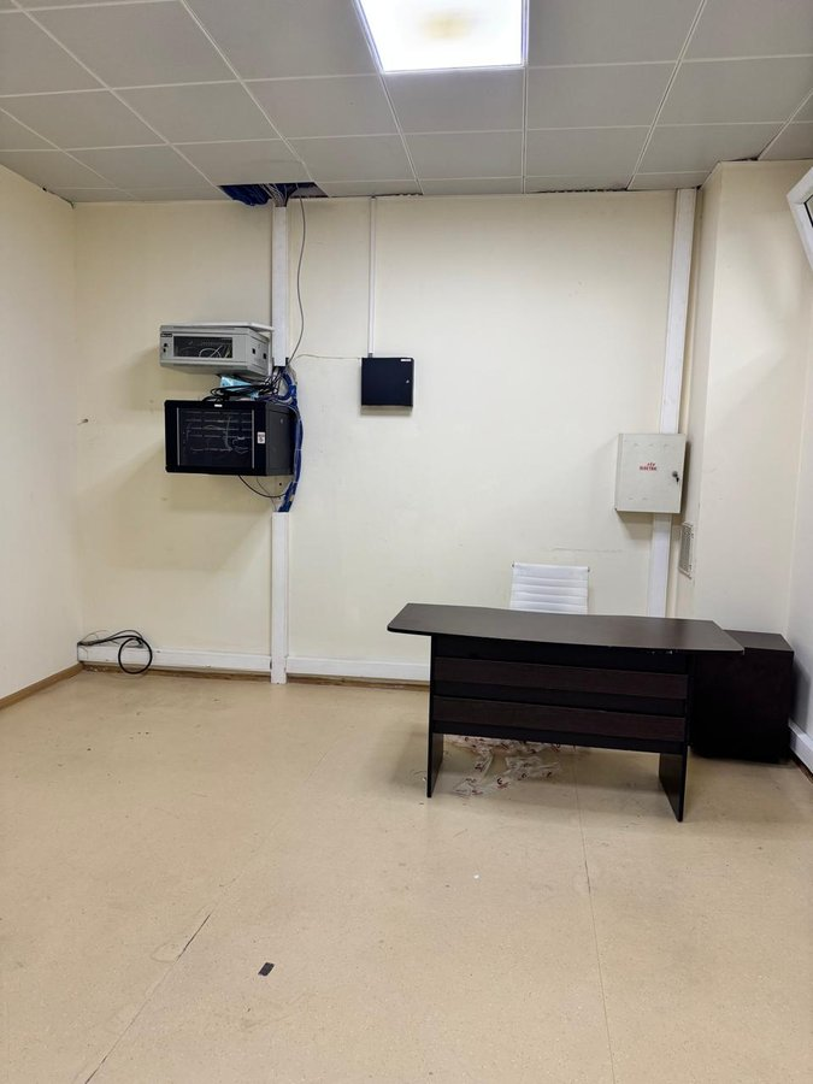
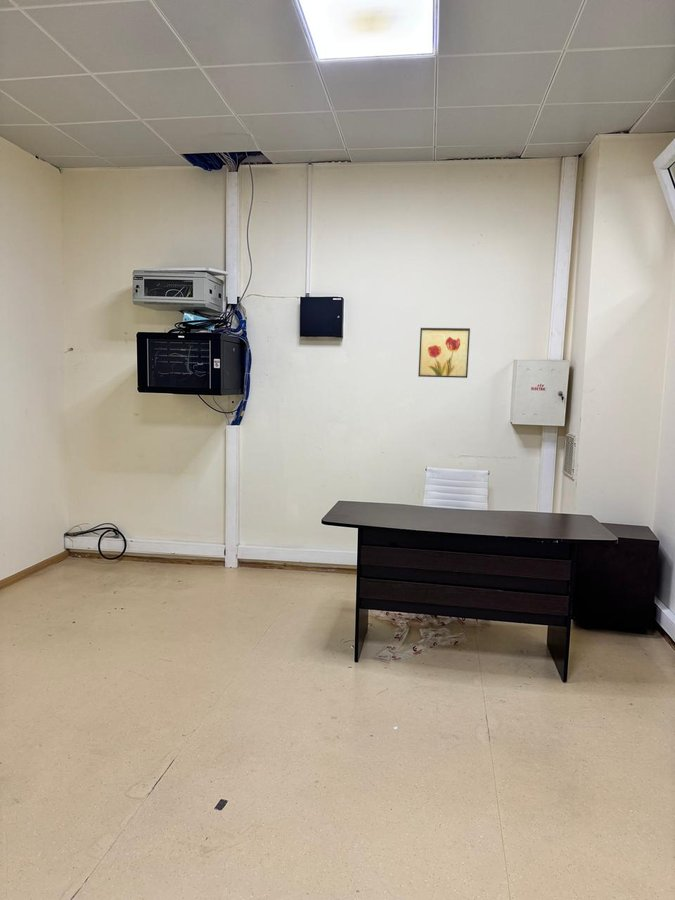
+ wall art [417,327,471,379]
